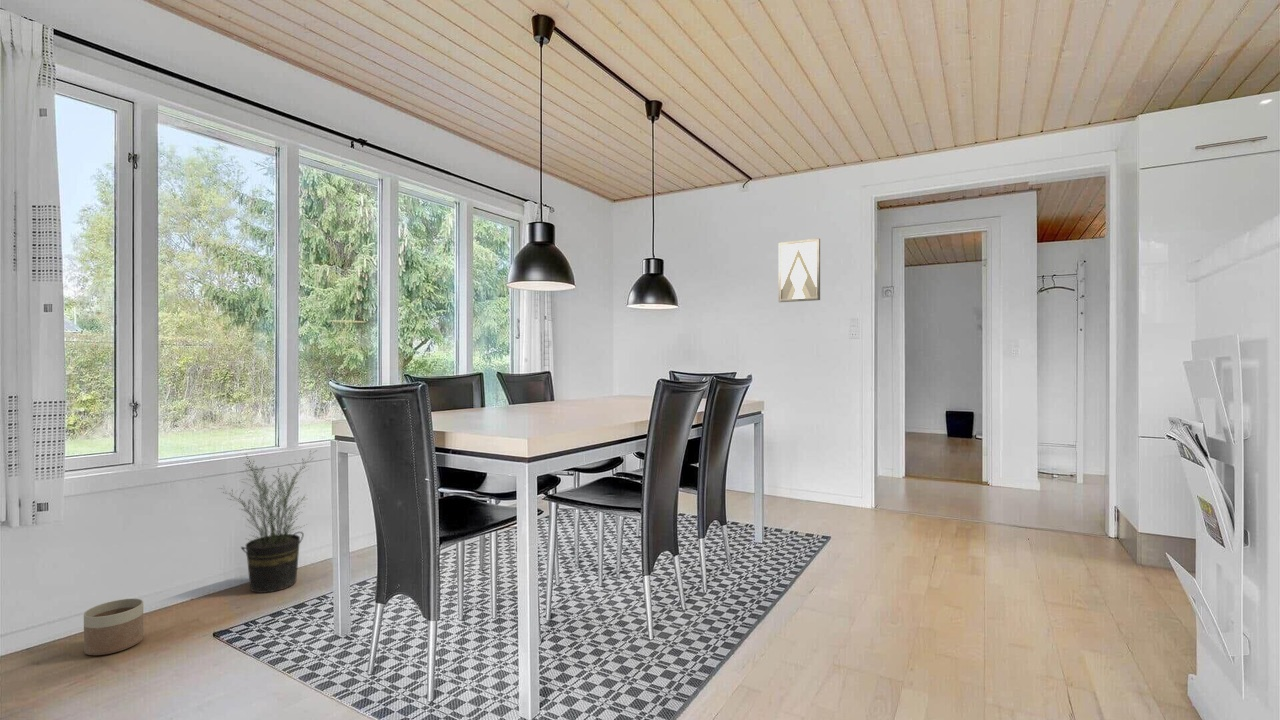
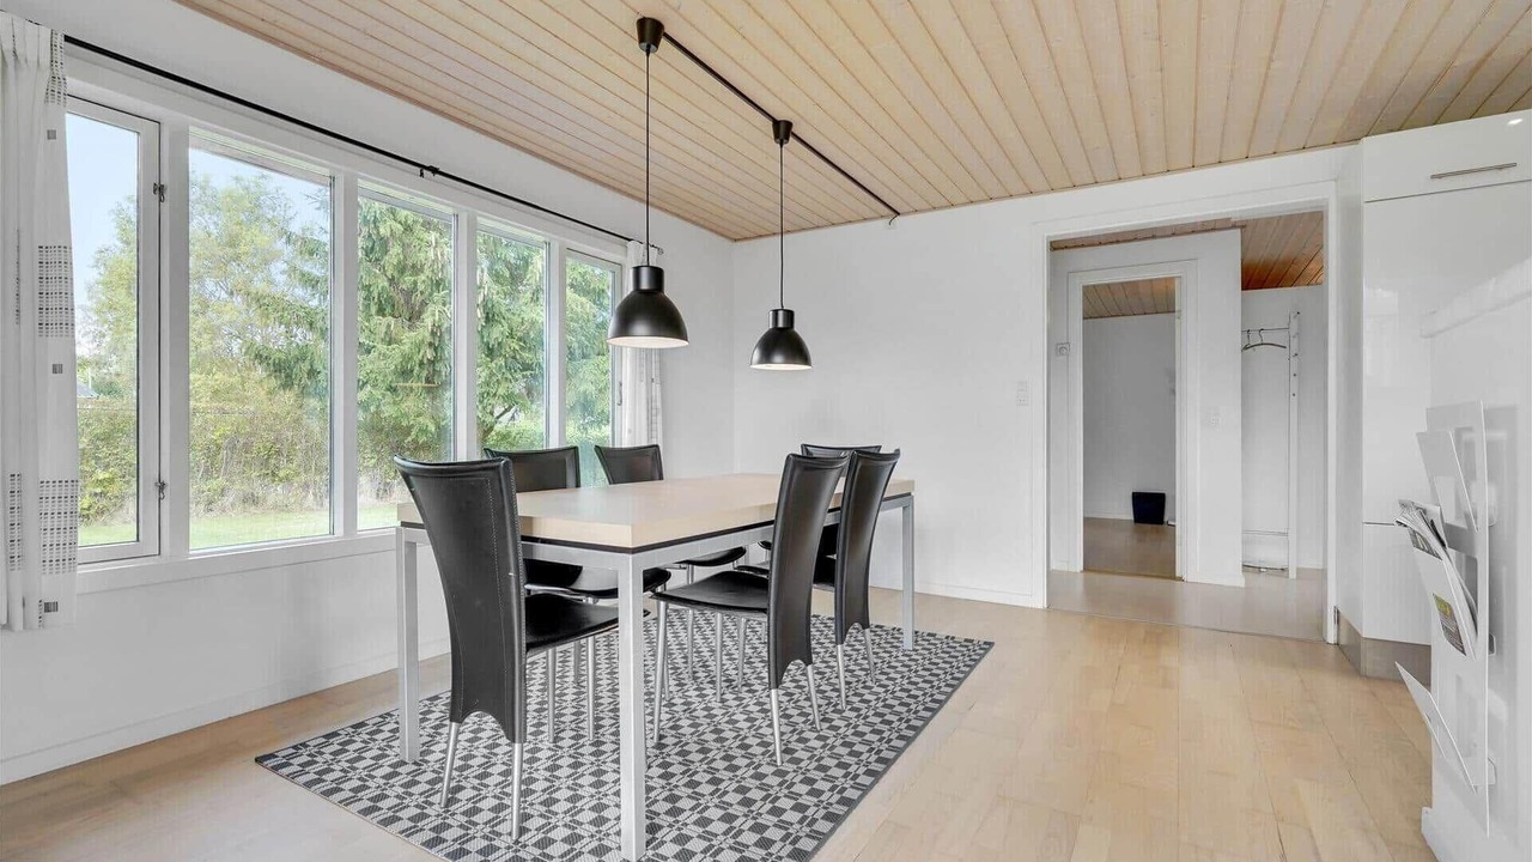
- potted plant [216,449,319,594]
- wall art [777,237,821,303]
- planter [83,598,144,656]
